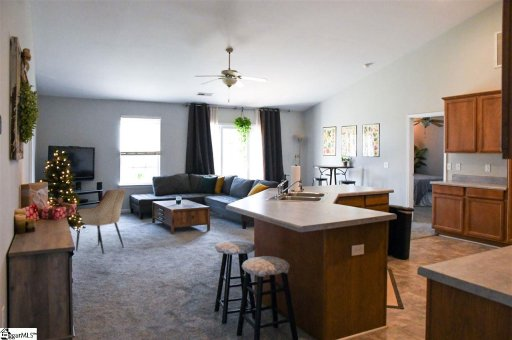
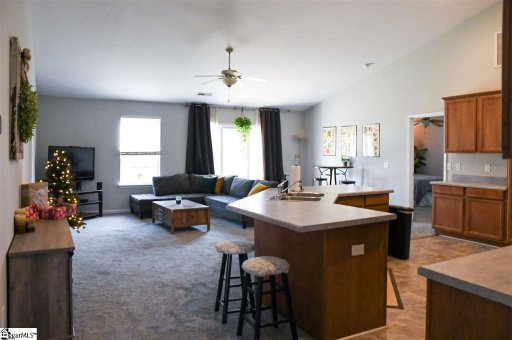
- armchair [75,188,127,255]
